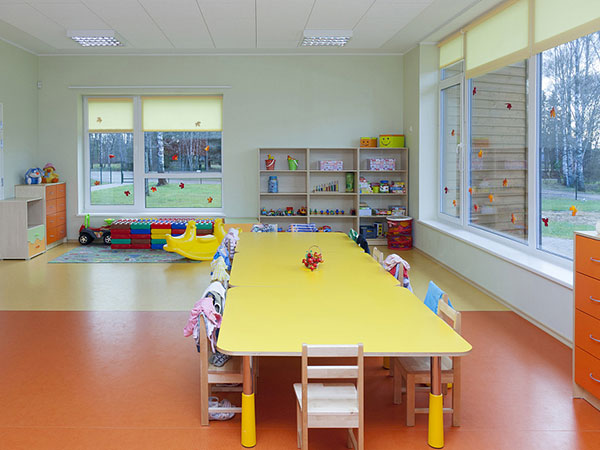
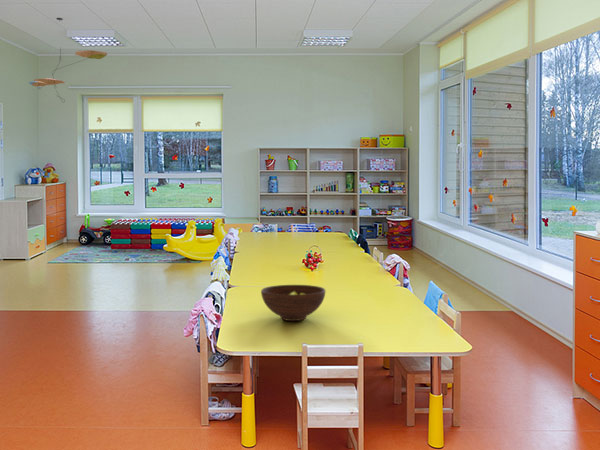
+ ceiling mobile [28,17,108,104]
+ fruit bowl [260,284,326,322]
